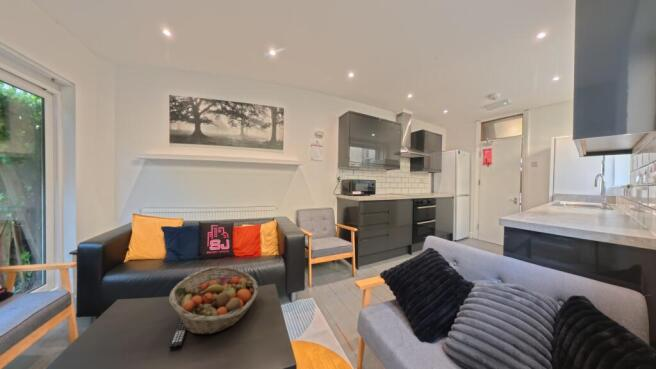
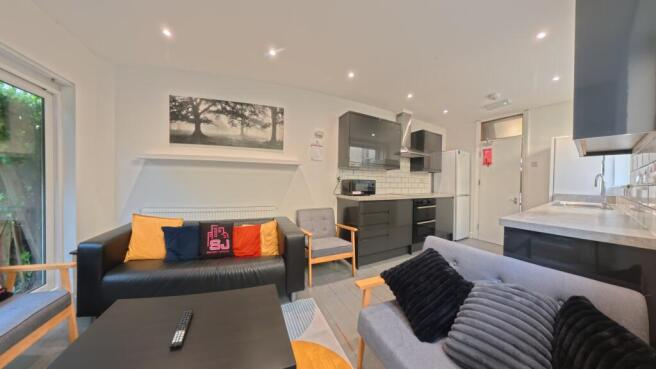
- fruit basket [168,266,259,335]
